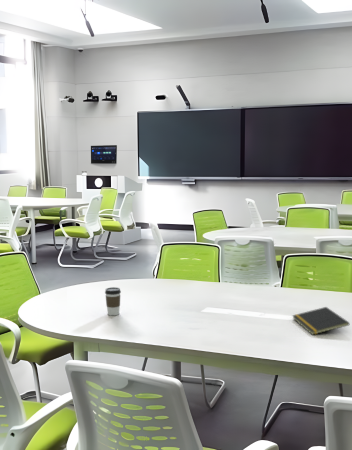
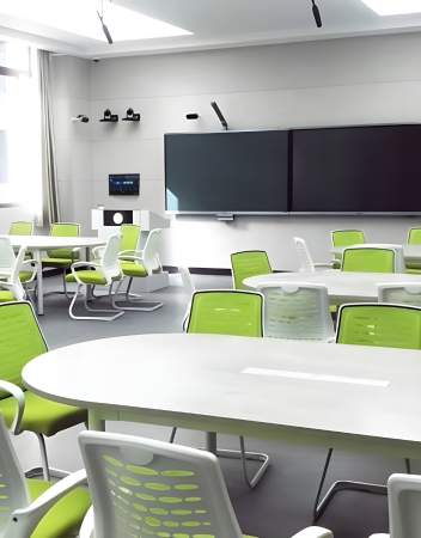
- coffee cup [104,286,122,316]
- notepad [291,306,350,336]
